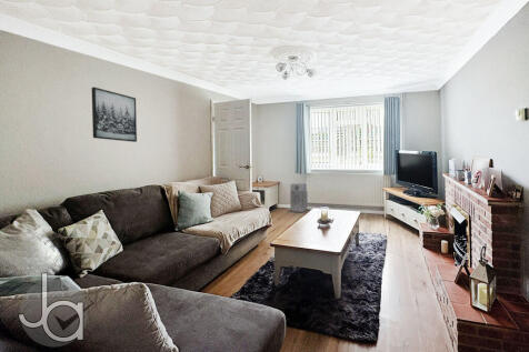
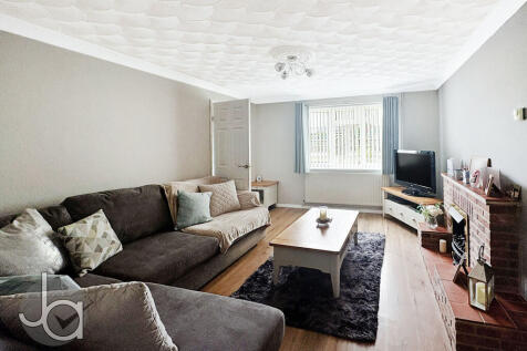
- air purifier [289,182,309,213]
- wall art [90,86,138,143]
